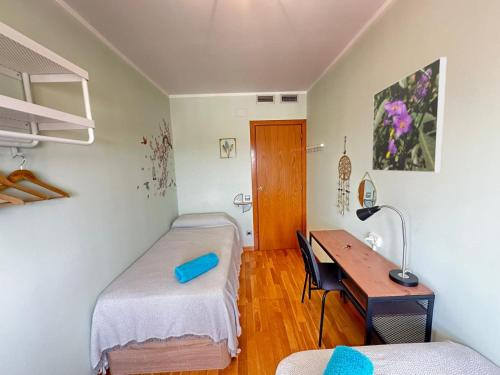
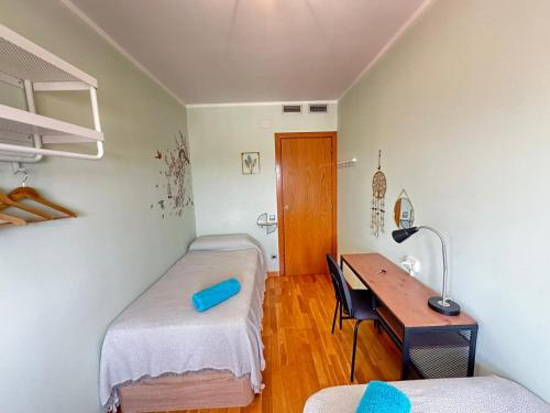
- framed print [371,56,448,173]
